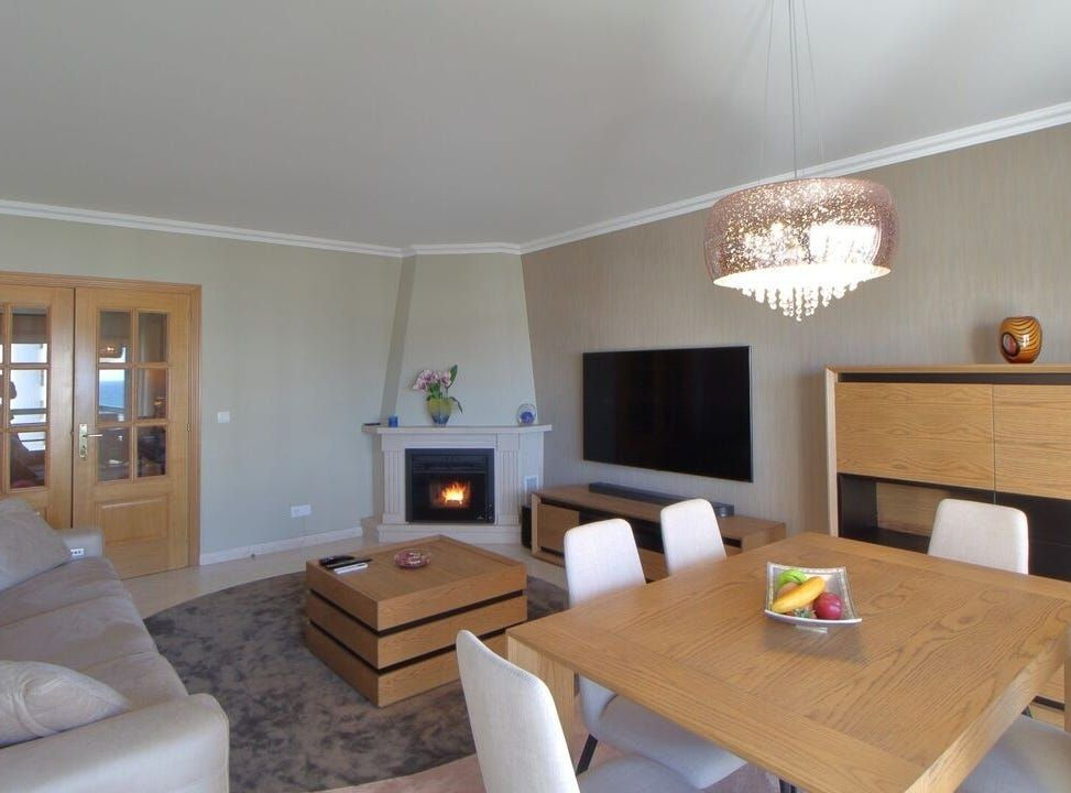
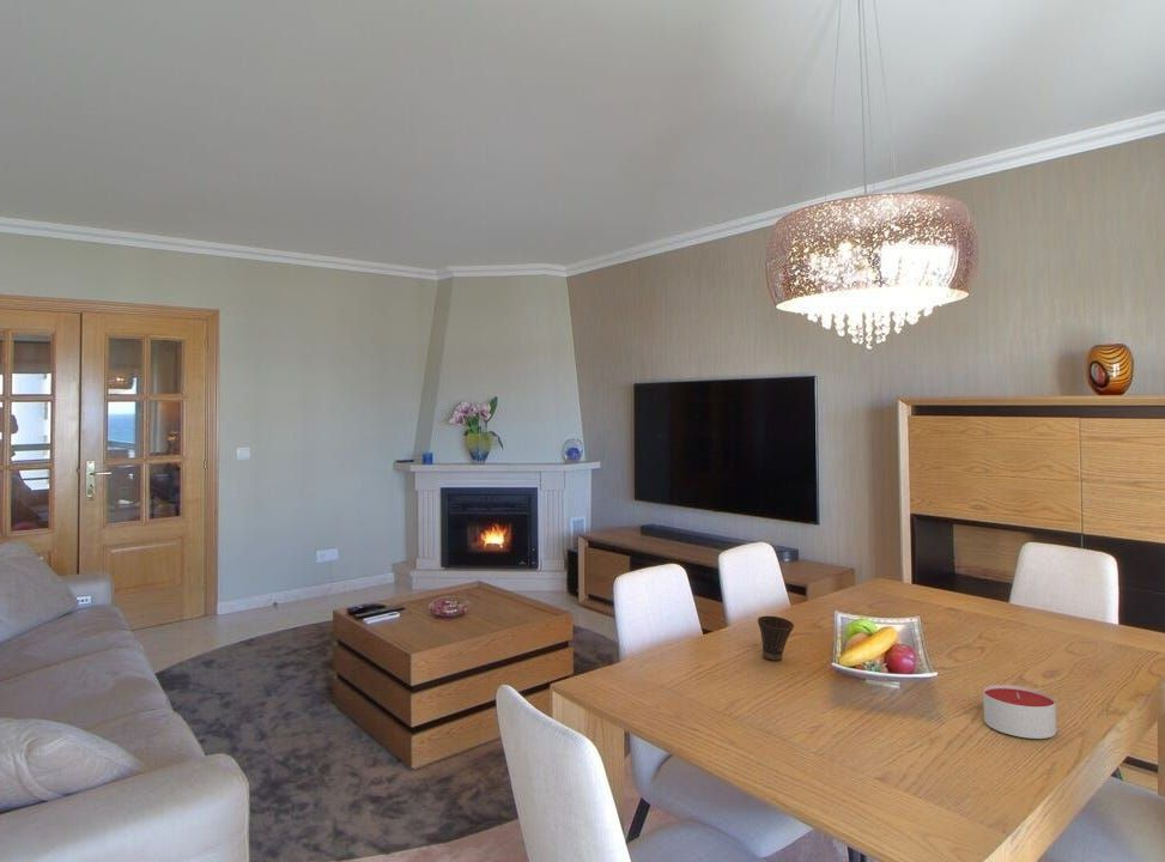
+ candle [982,684,1057,740]
+ cup [757,615,795,662]
